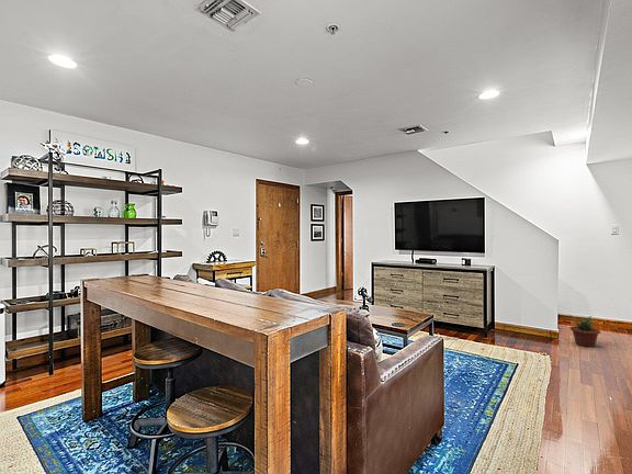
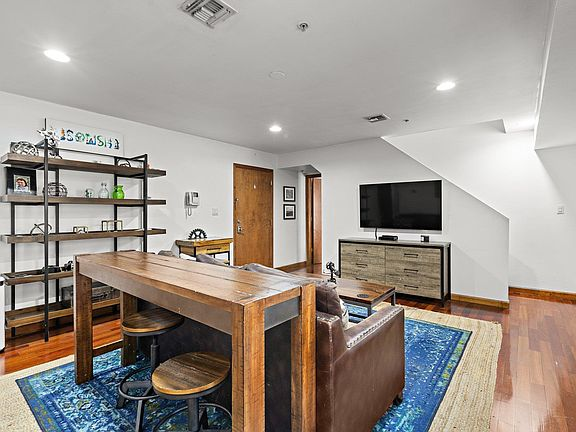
- potted plant [568,314,605,348]
